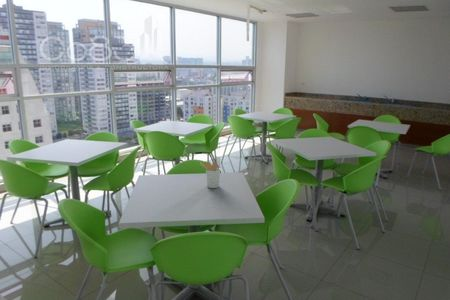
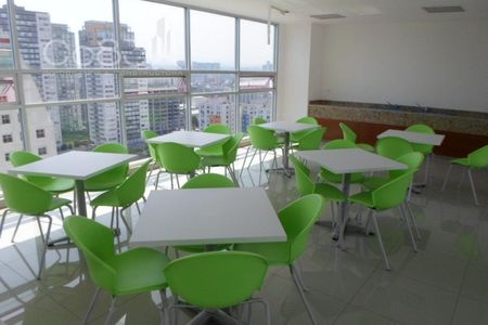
- utensil holder [198,161,221,189]
